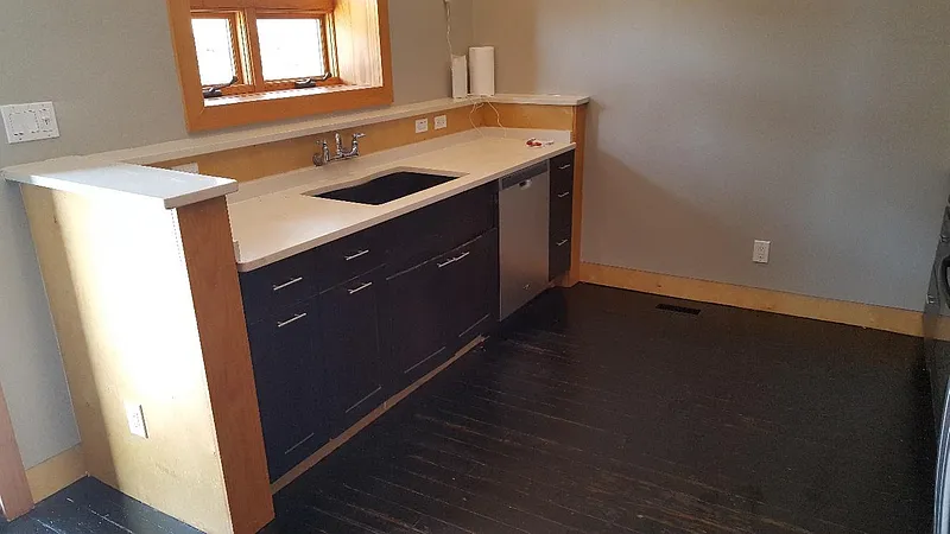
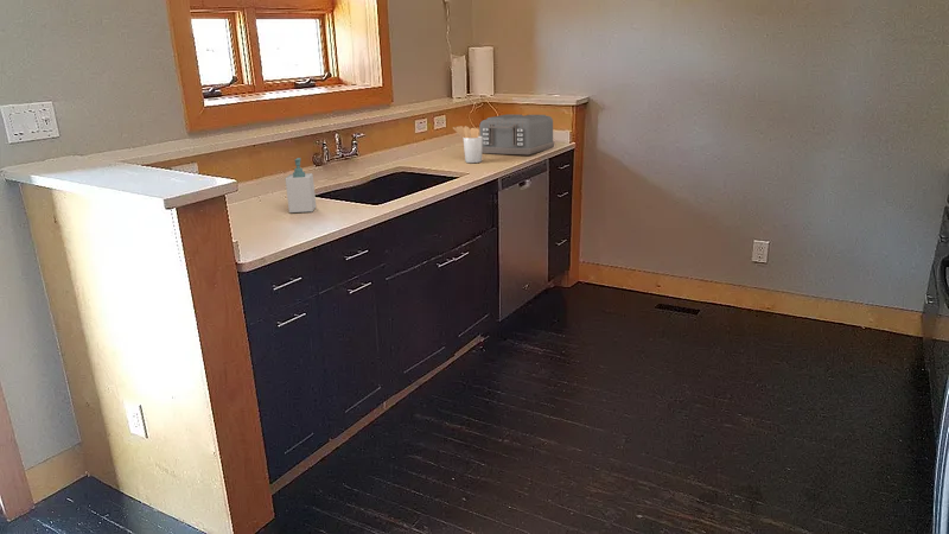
+ toaster [478,114,555,155]
+ soap bottle [285,157,317,214]
+ utensil holder [452,125,483,164]
